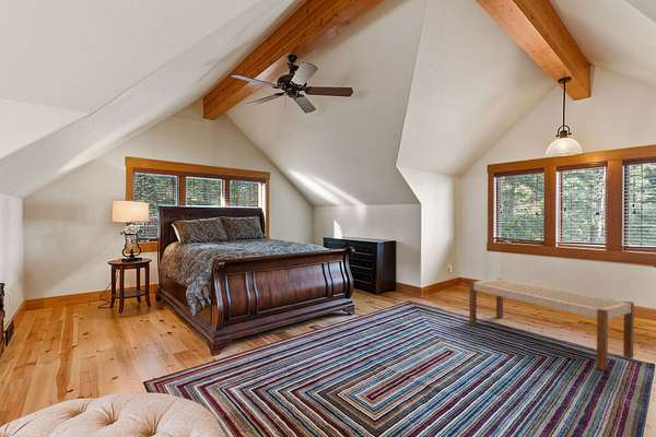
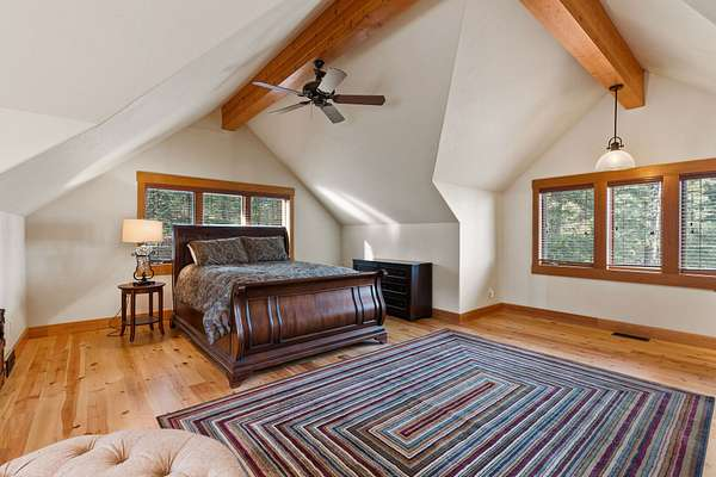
- bench [468,277,635,371]
